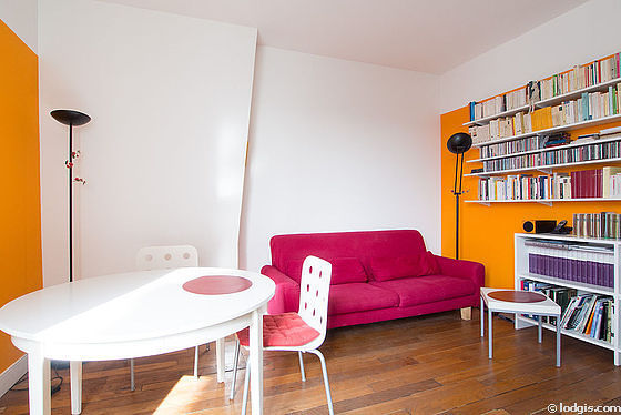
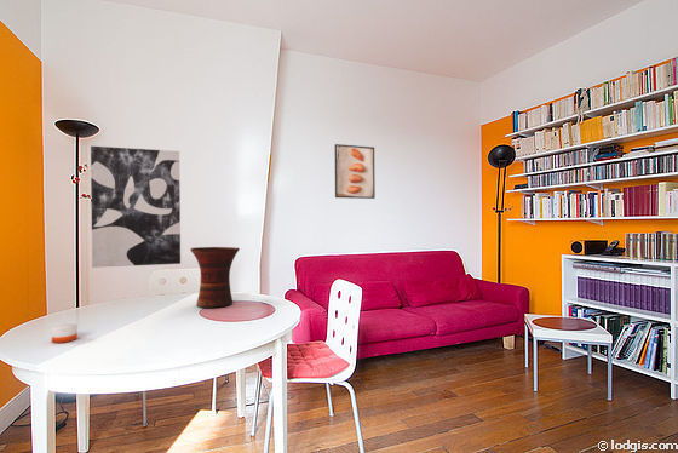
+ vase [189,246,241,309]
+ candle [51,320,79,344]
+ wall art [90,145,182,269]
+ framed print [334,143,377,200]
